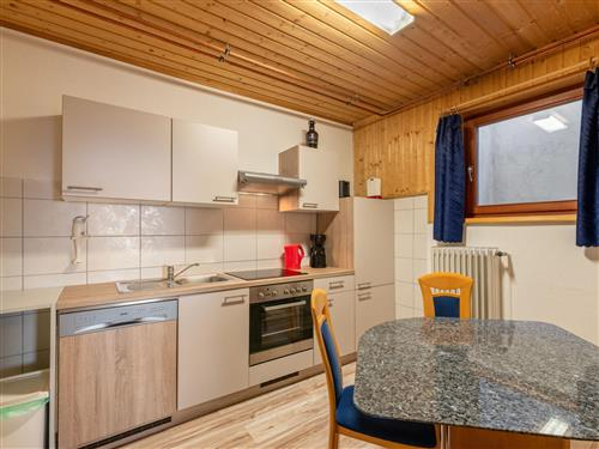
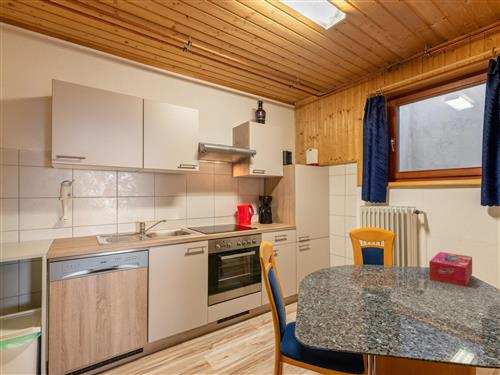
+ tissue box [428,251,473,288]
